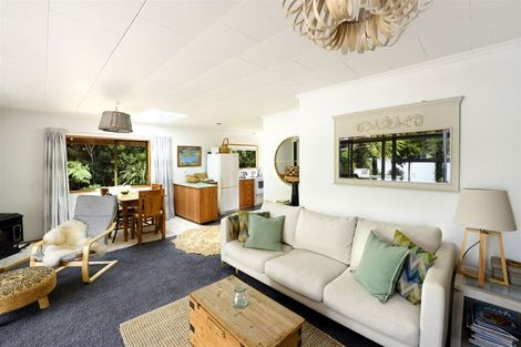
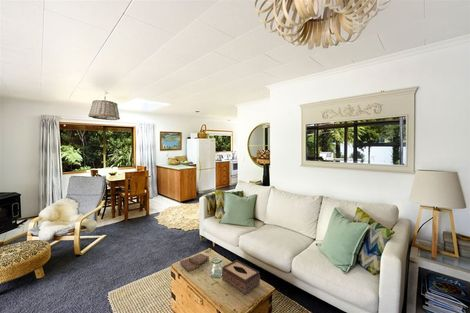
+ book [179,252,210,273]
+ tissue box [221,259,261,296]
